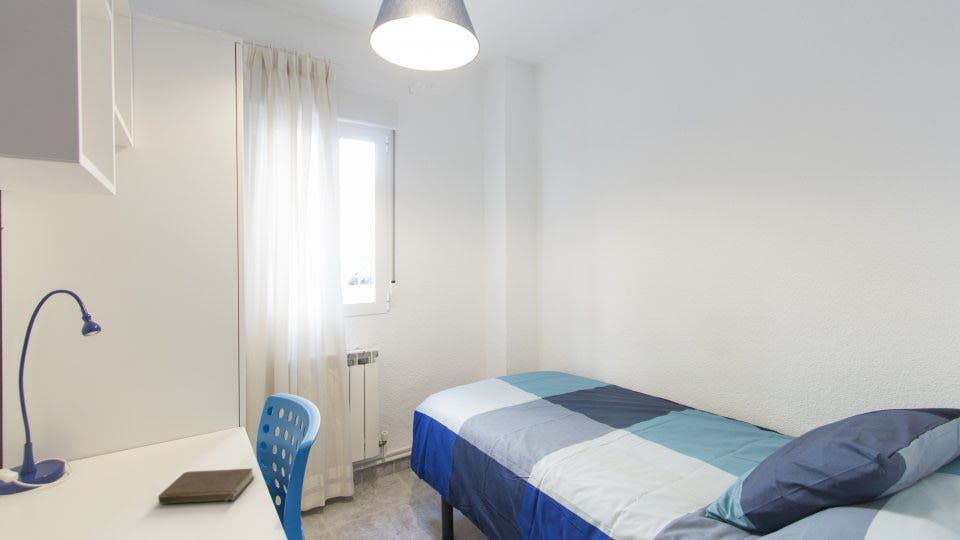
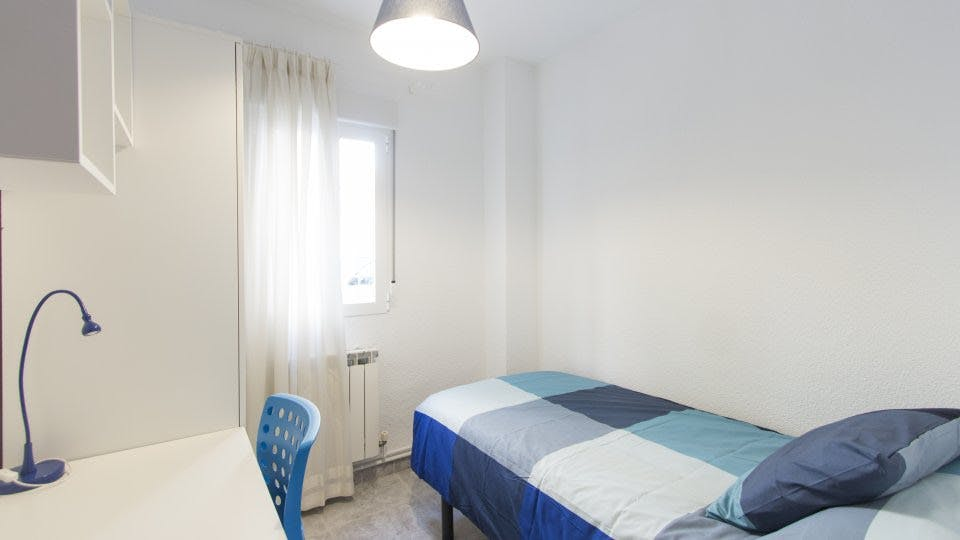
- book [157,467,255,505]
